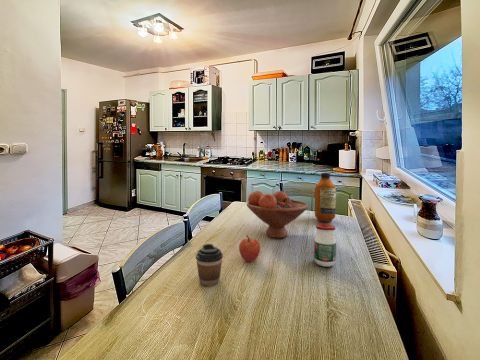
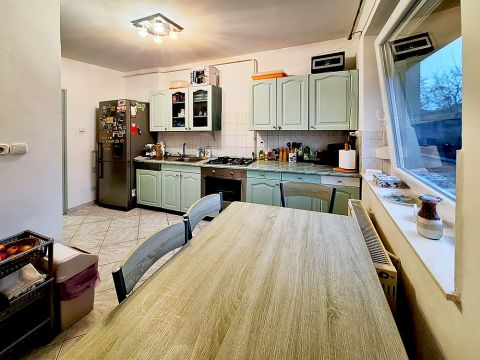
- bottle [314,172,337,222]
- coffee cup [195,243,224,287]
- apple [238,234,261,263]
- fruit bowl [246,190,309,239]
- jar [313,223,337,268]
